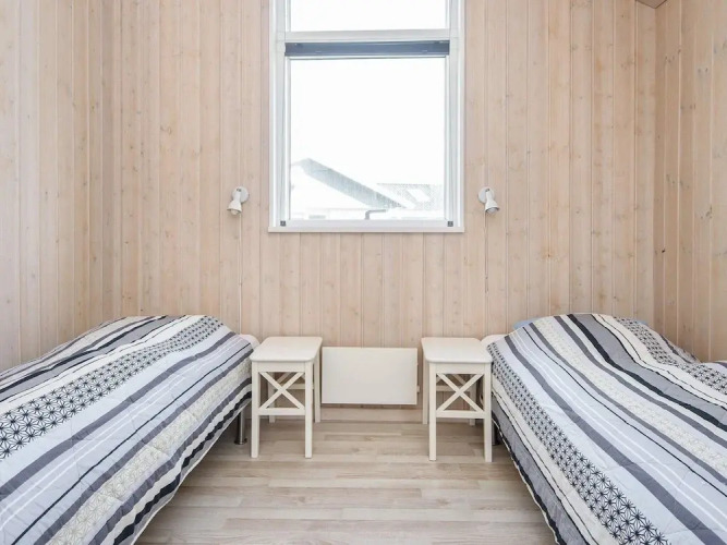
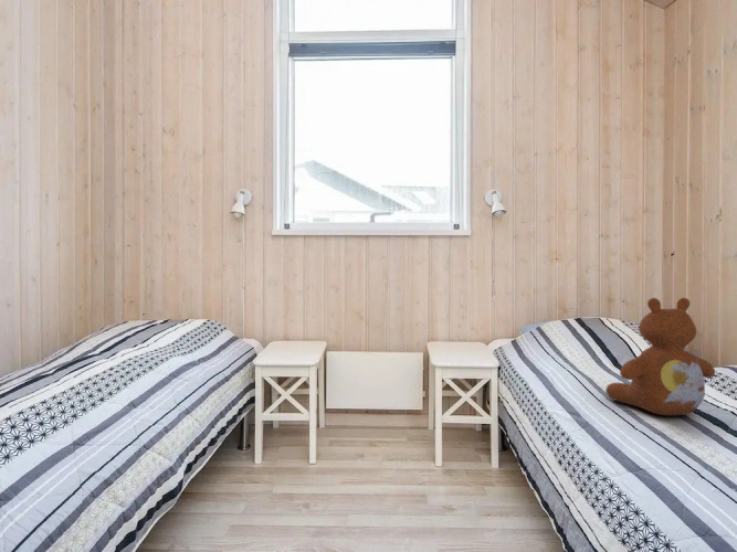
+ teddy bear [604,297,716,416]
